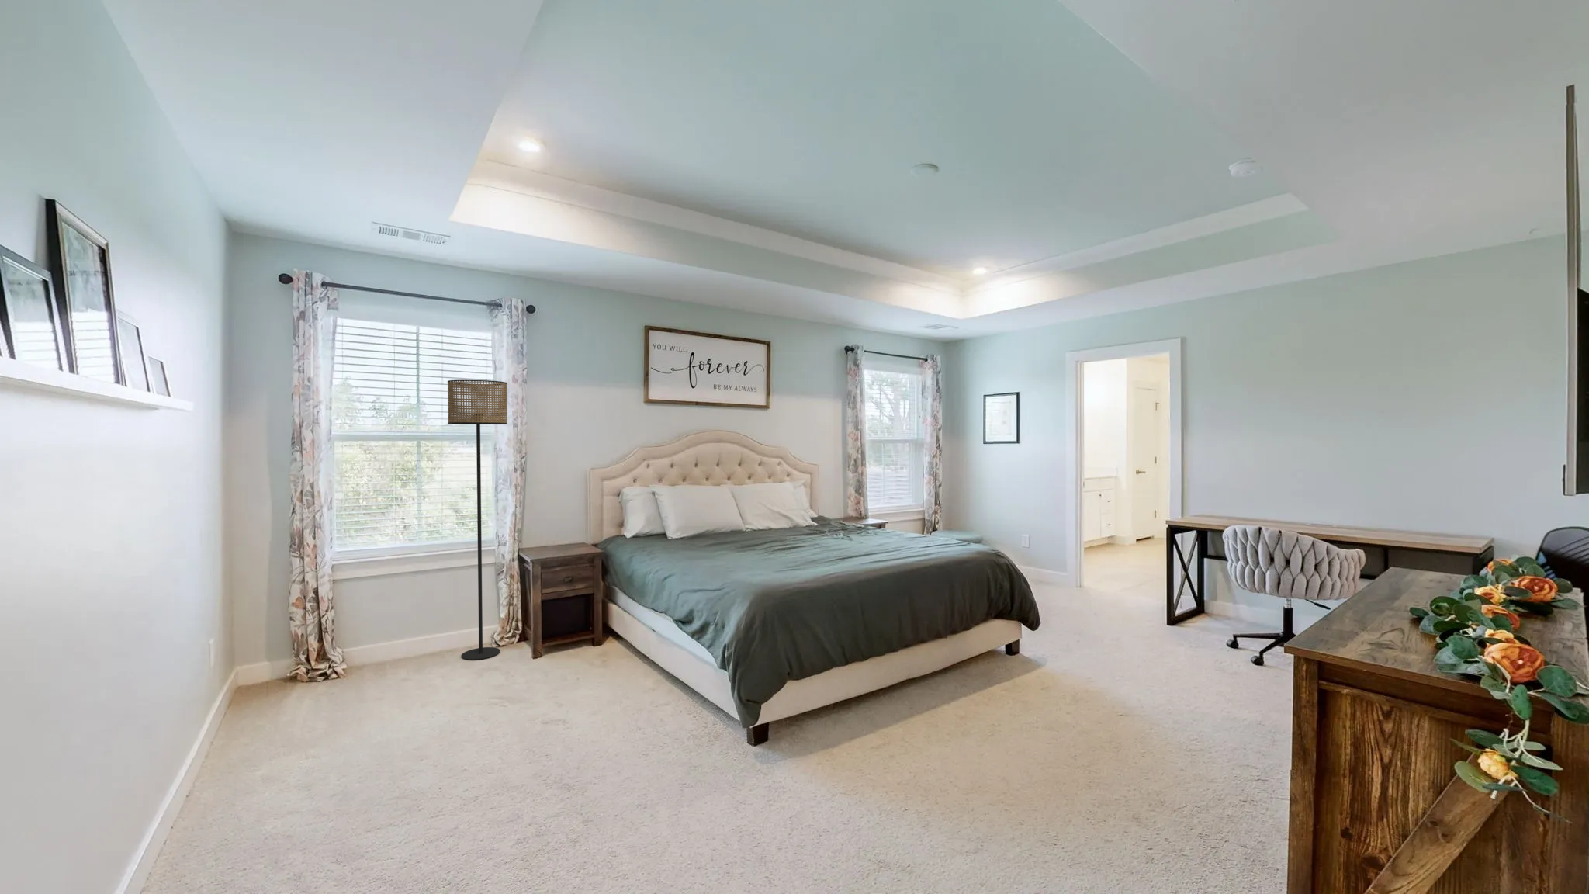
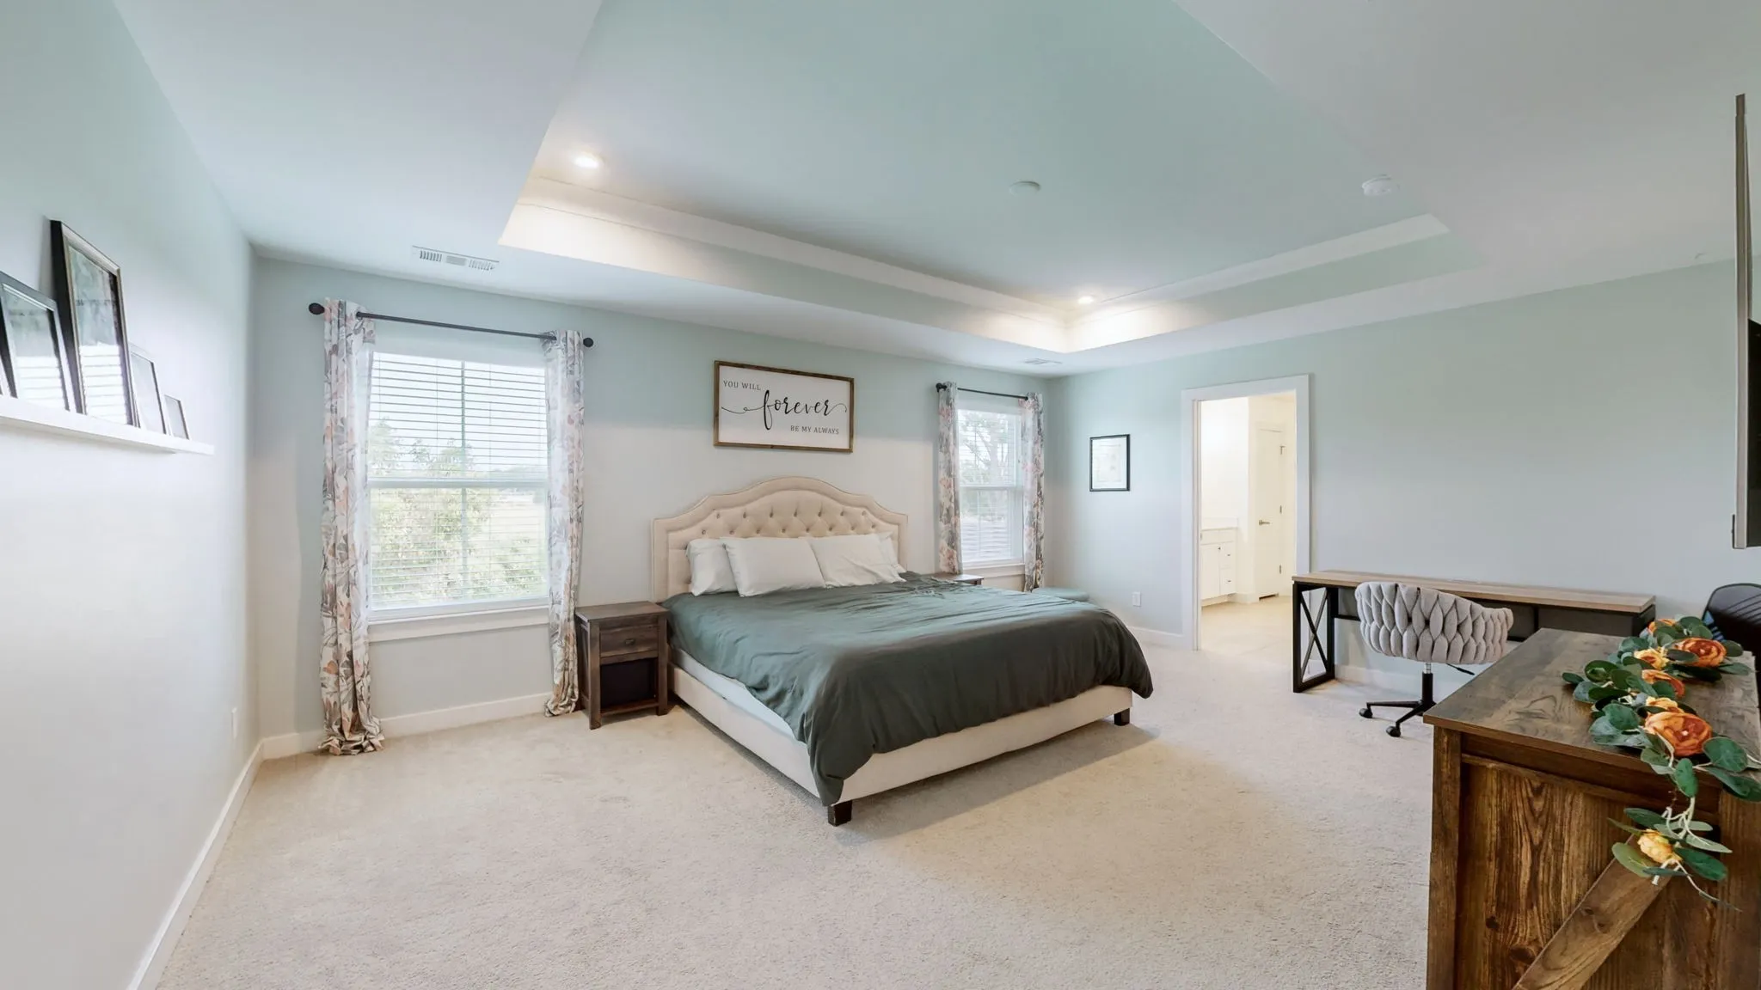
- floor lamp [447,379,509,661]
